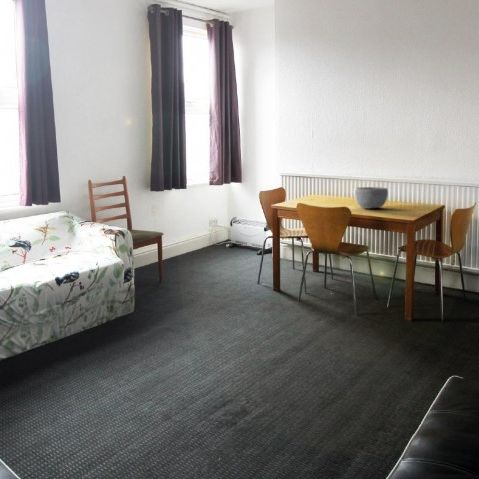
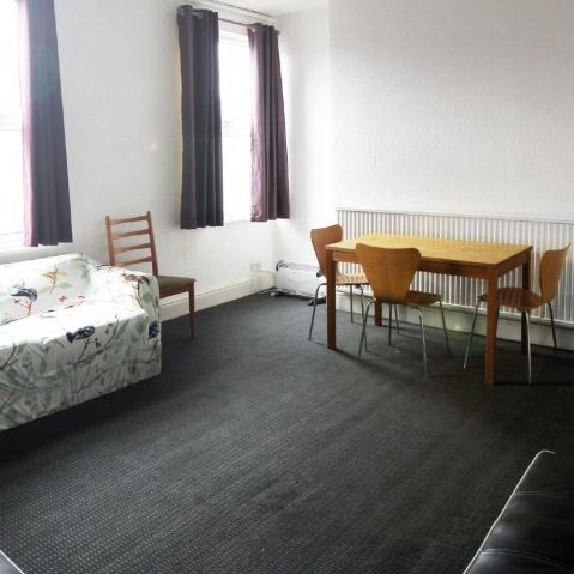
- bowl [353,186,389,210]
